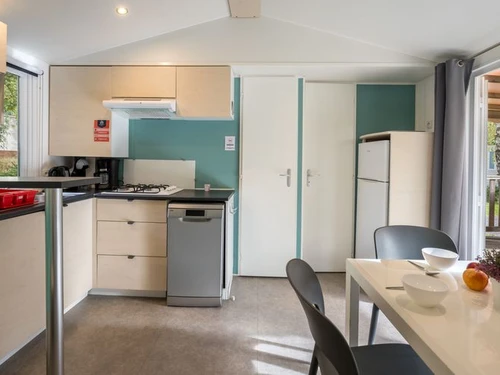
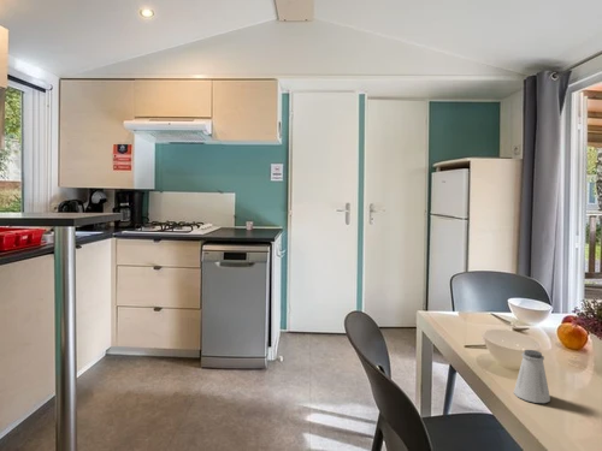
+ saltshaker [513,349,551,404]
